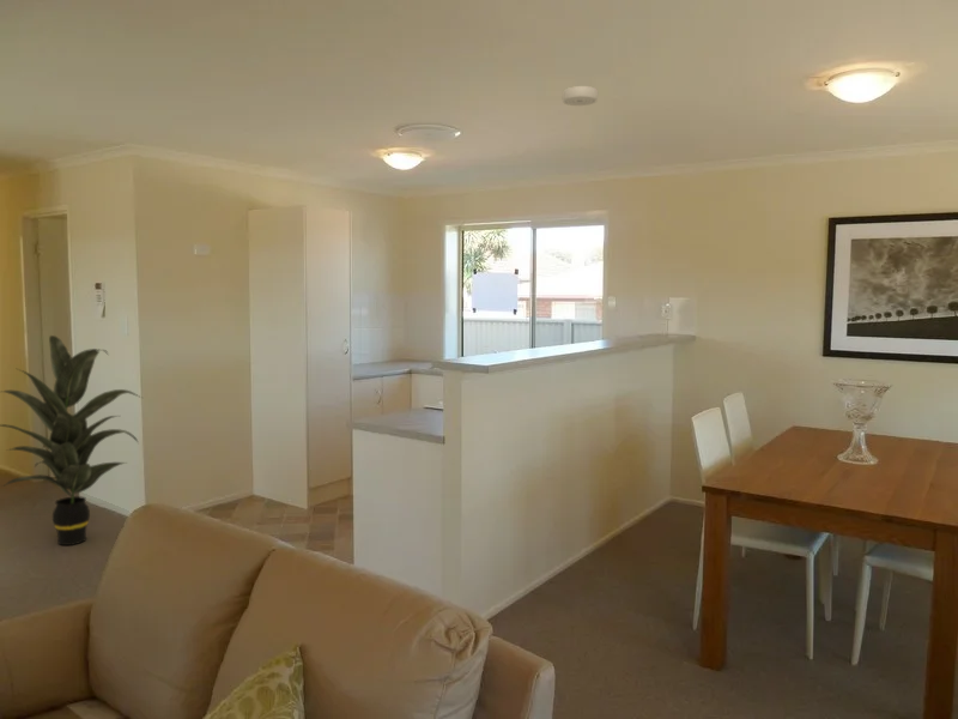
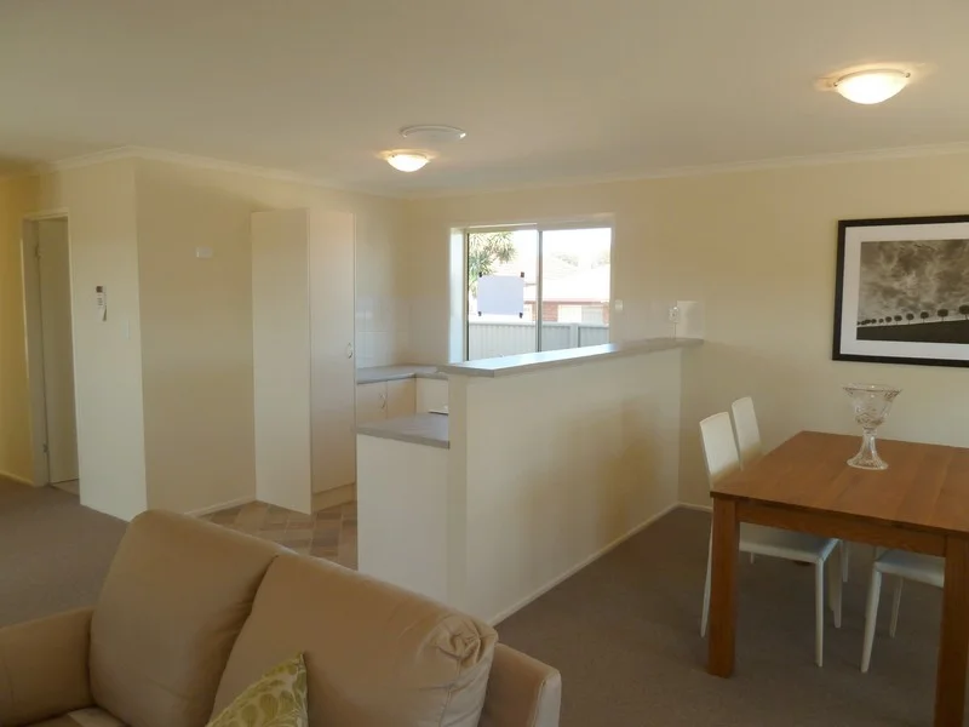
- indoor plant [0,334,143,546]
- smoke detector [562,85,599,107]
